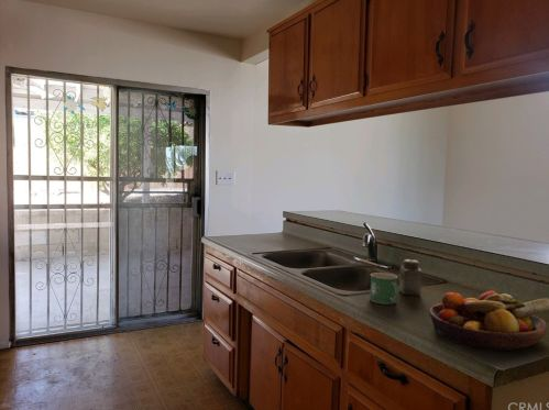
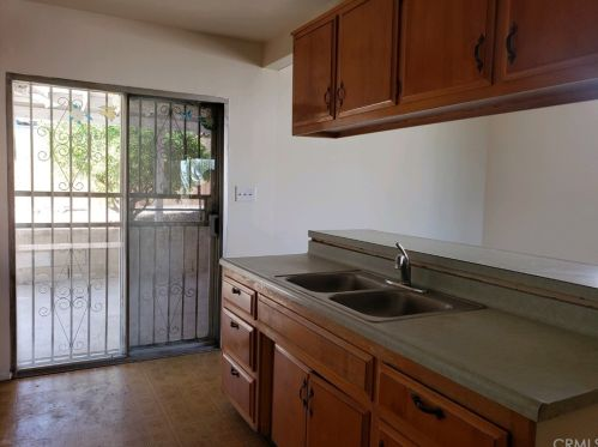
- mug [369,272,399,306]
- salt shaker [398,258,422,297]
- fruit bowl [428,290,549,352]
